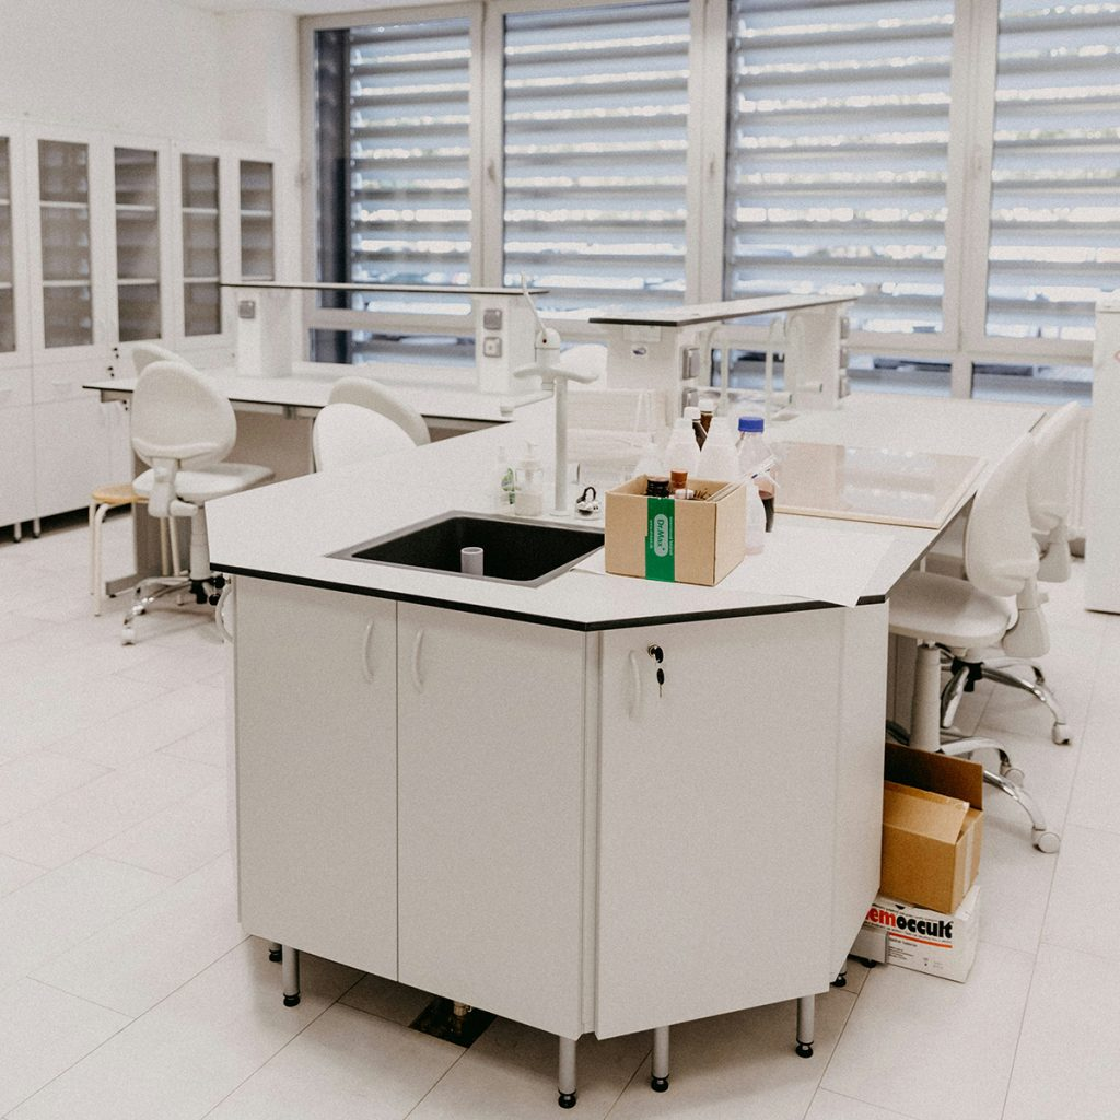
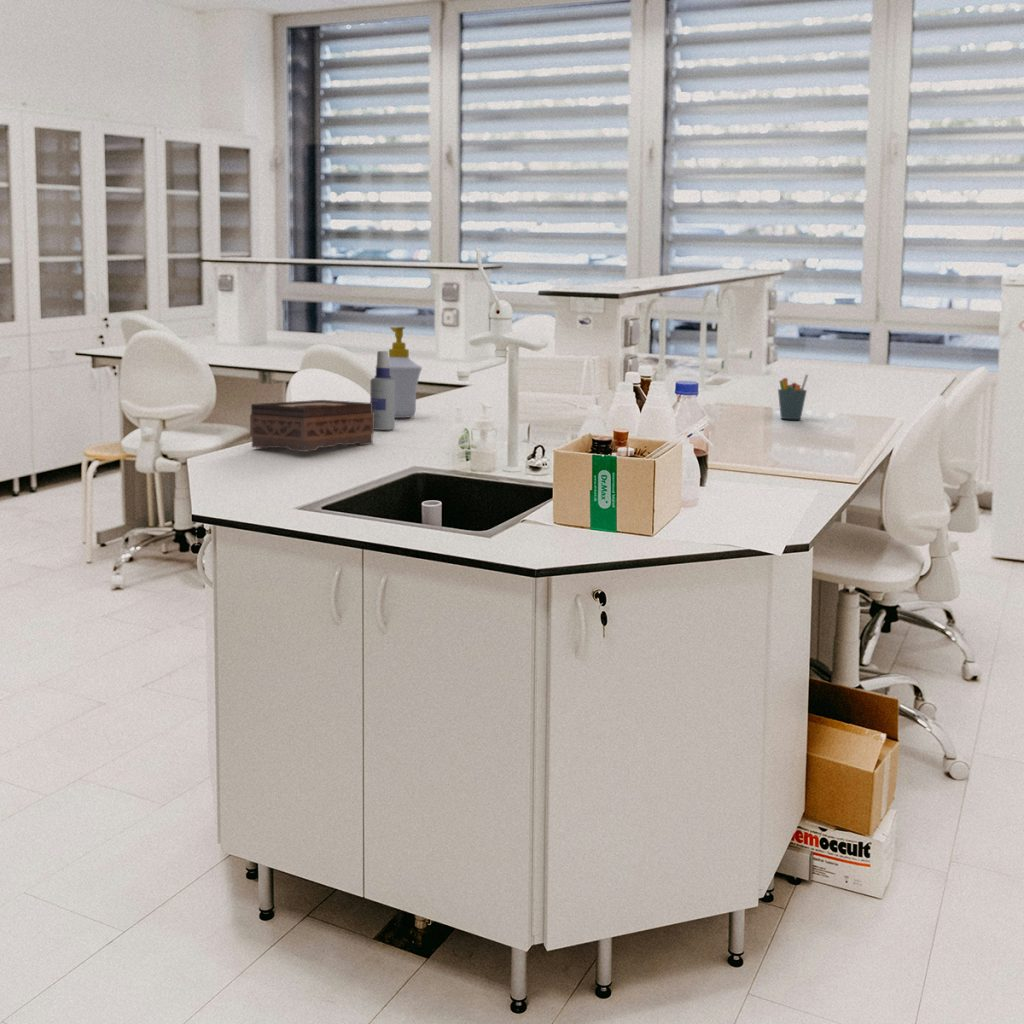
+ soap bottle [375,326,423,419]
+ spray bottle [369,350,396,431]
+ pen holder [777,373,809,420]
+ tissue box [249,399,375,453]
